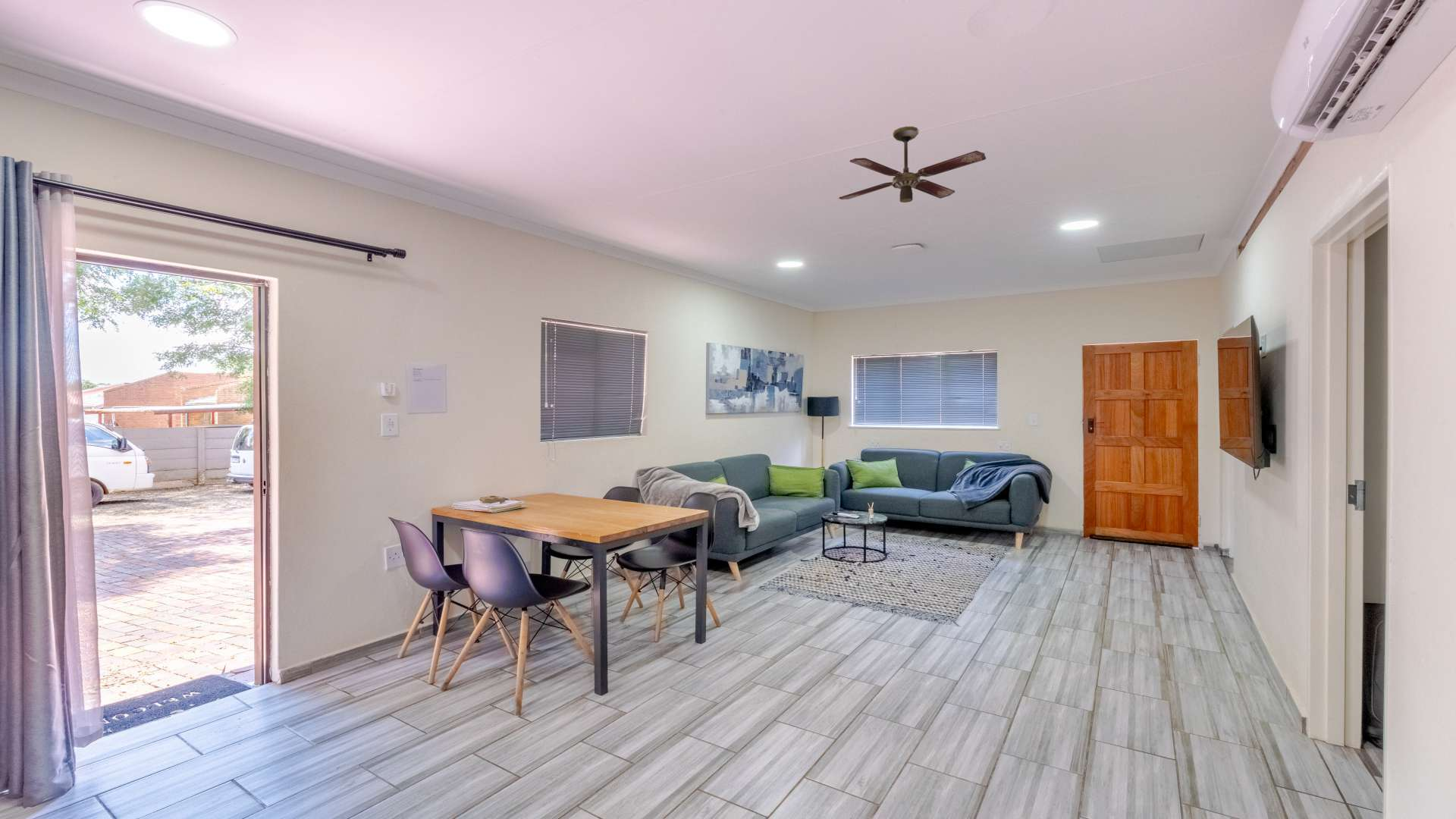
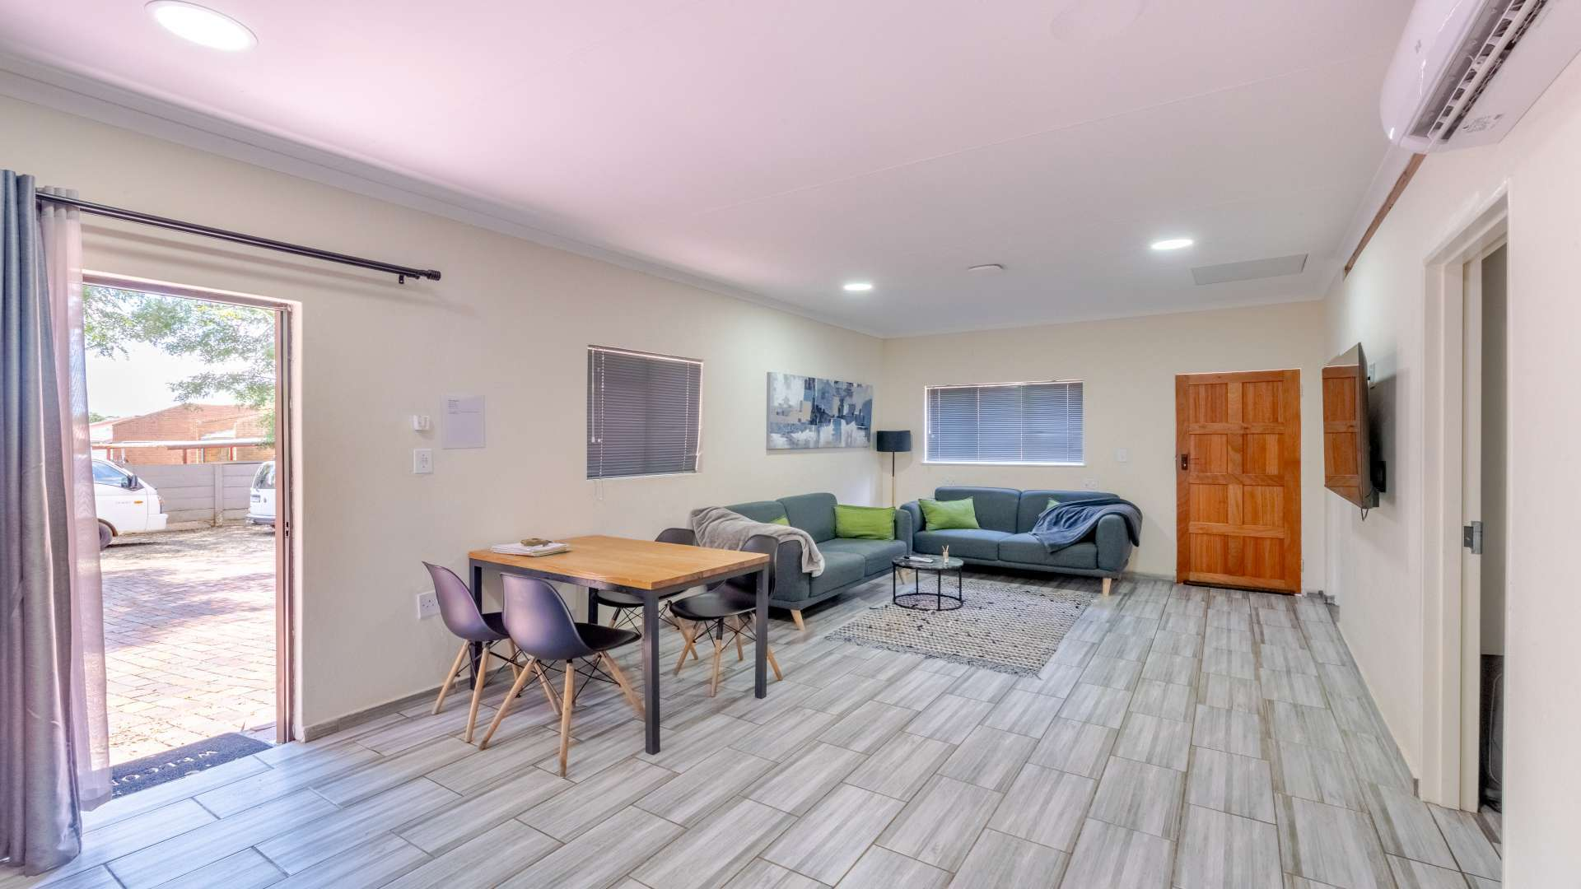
- ceiling fan [838,126,987,203]
